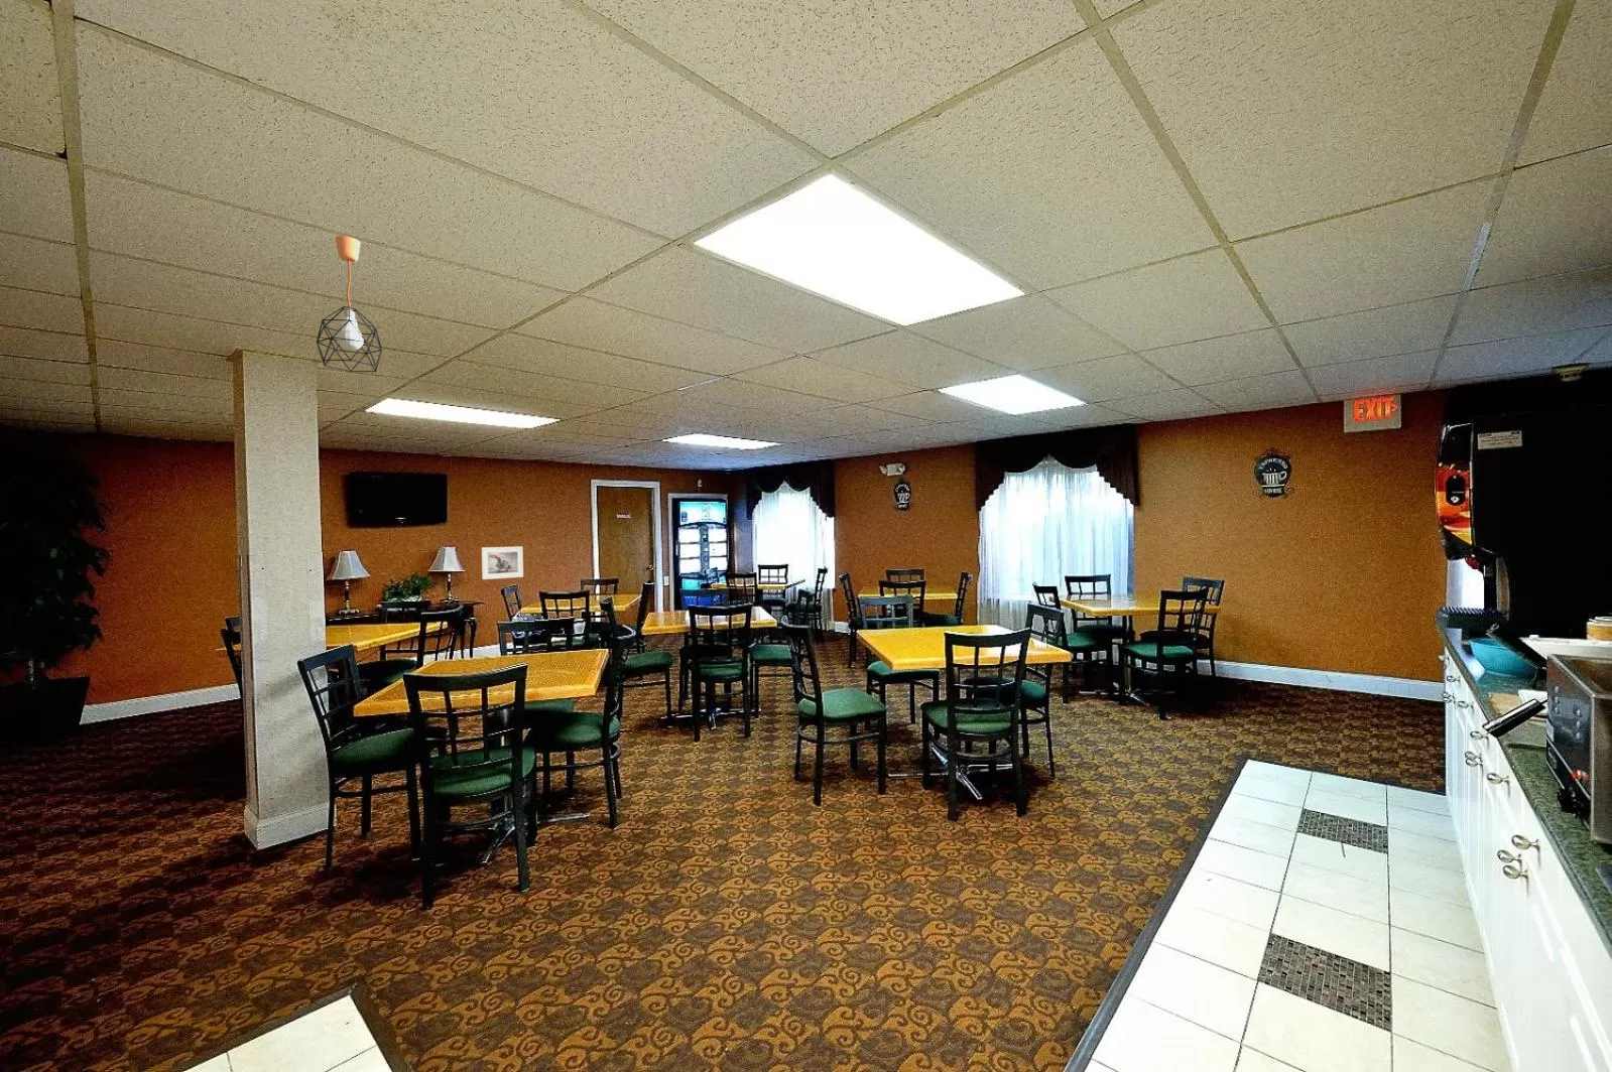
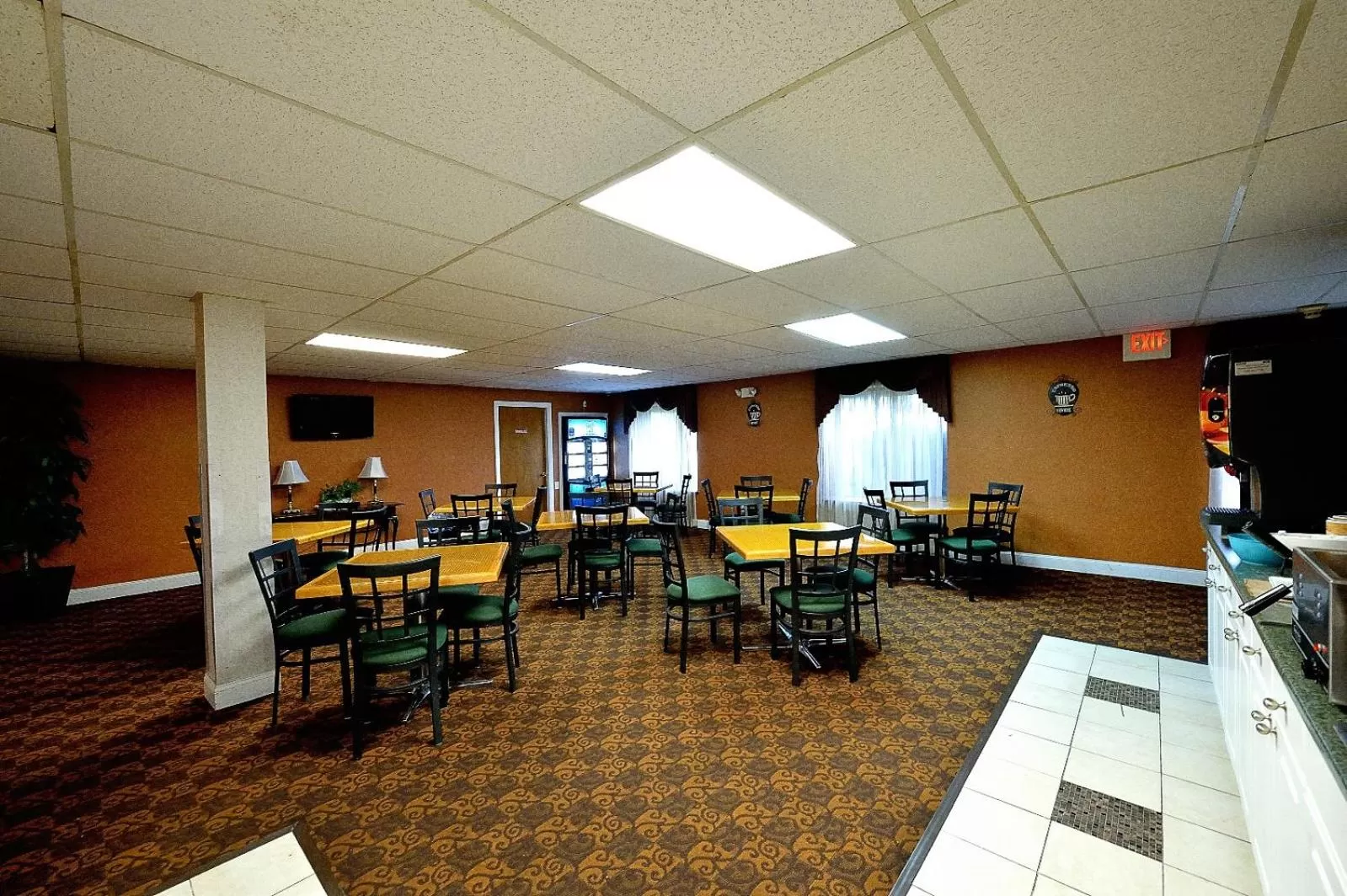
- pendant light [316,234,383,373]
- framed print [481,546,524,580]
